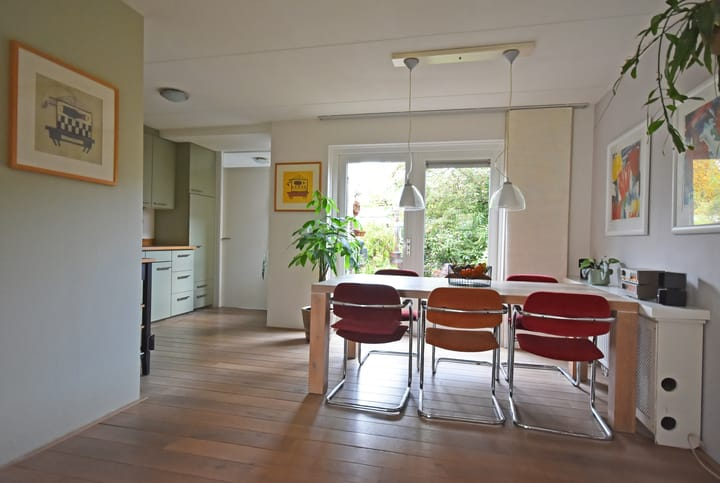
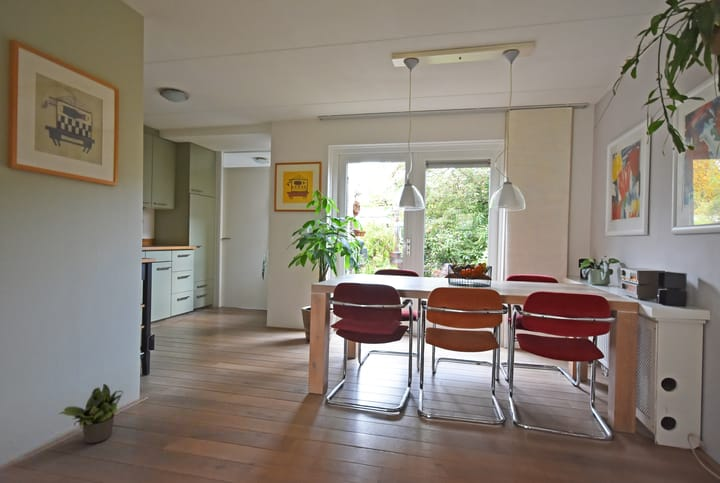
+ potted plant [58,383,124,444]
